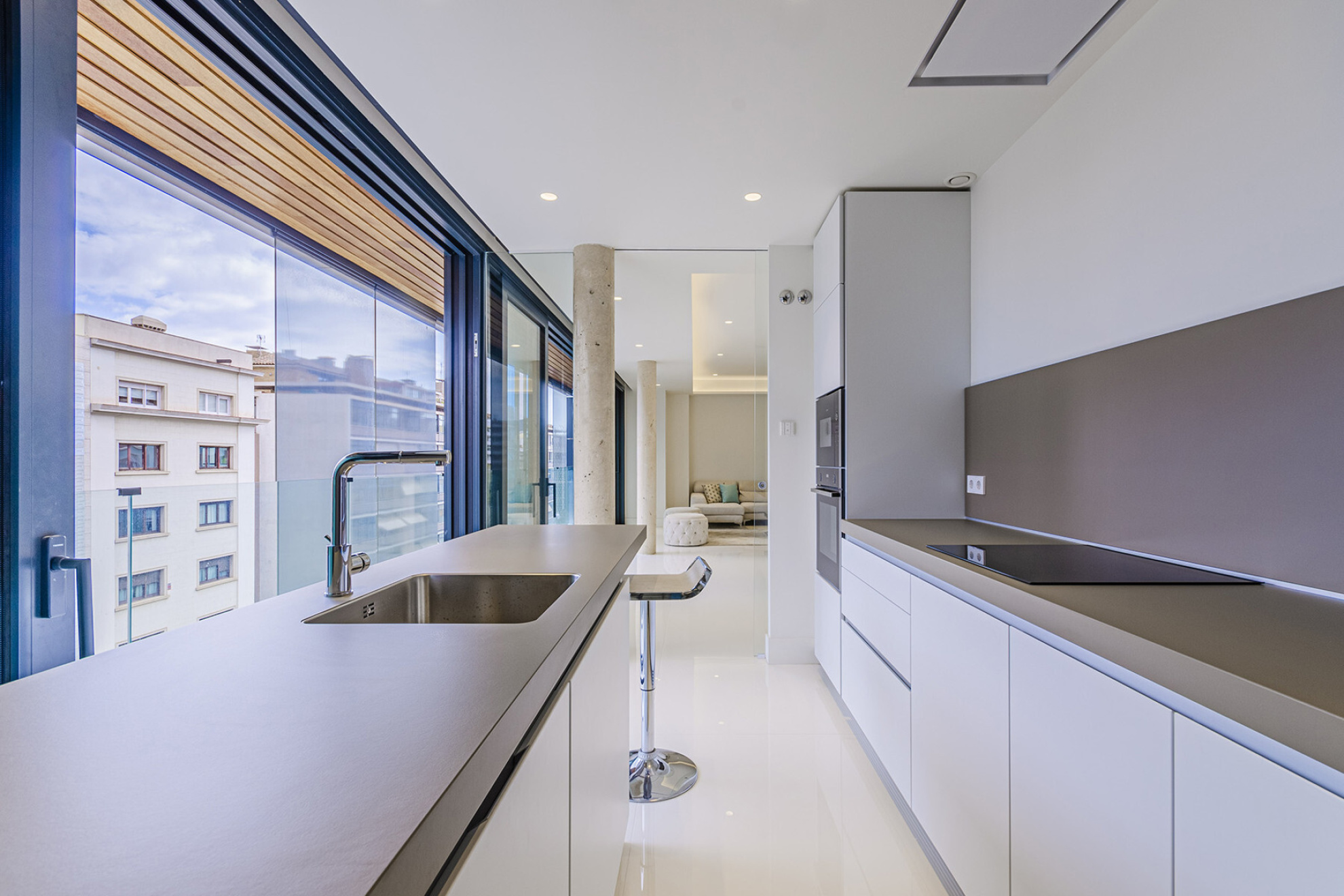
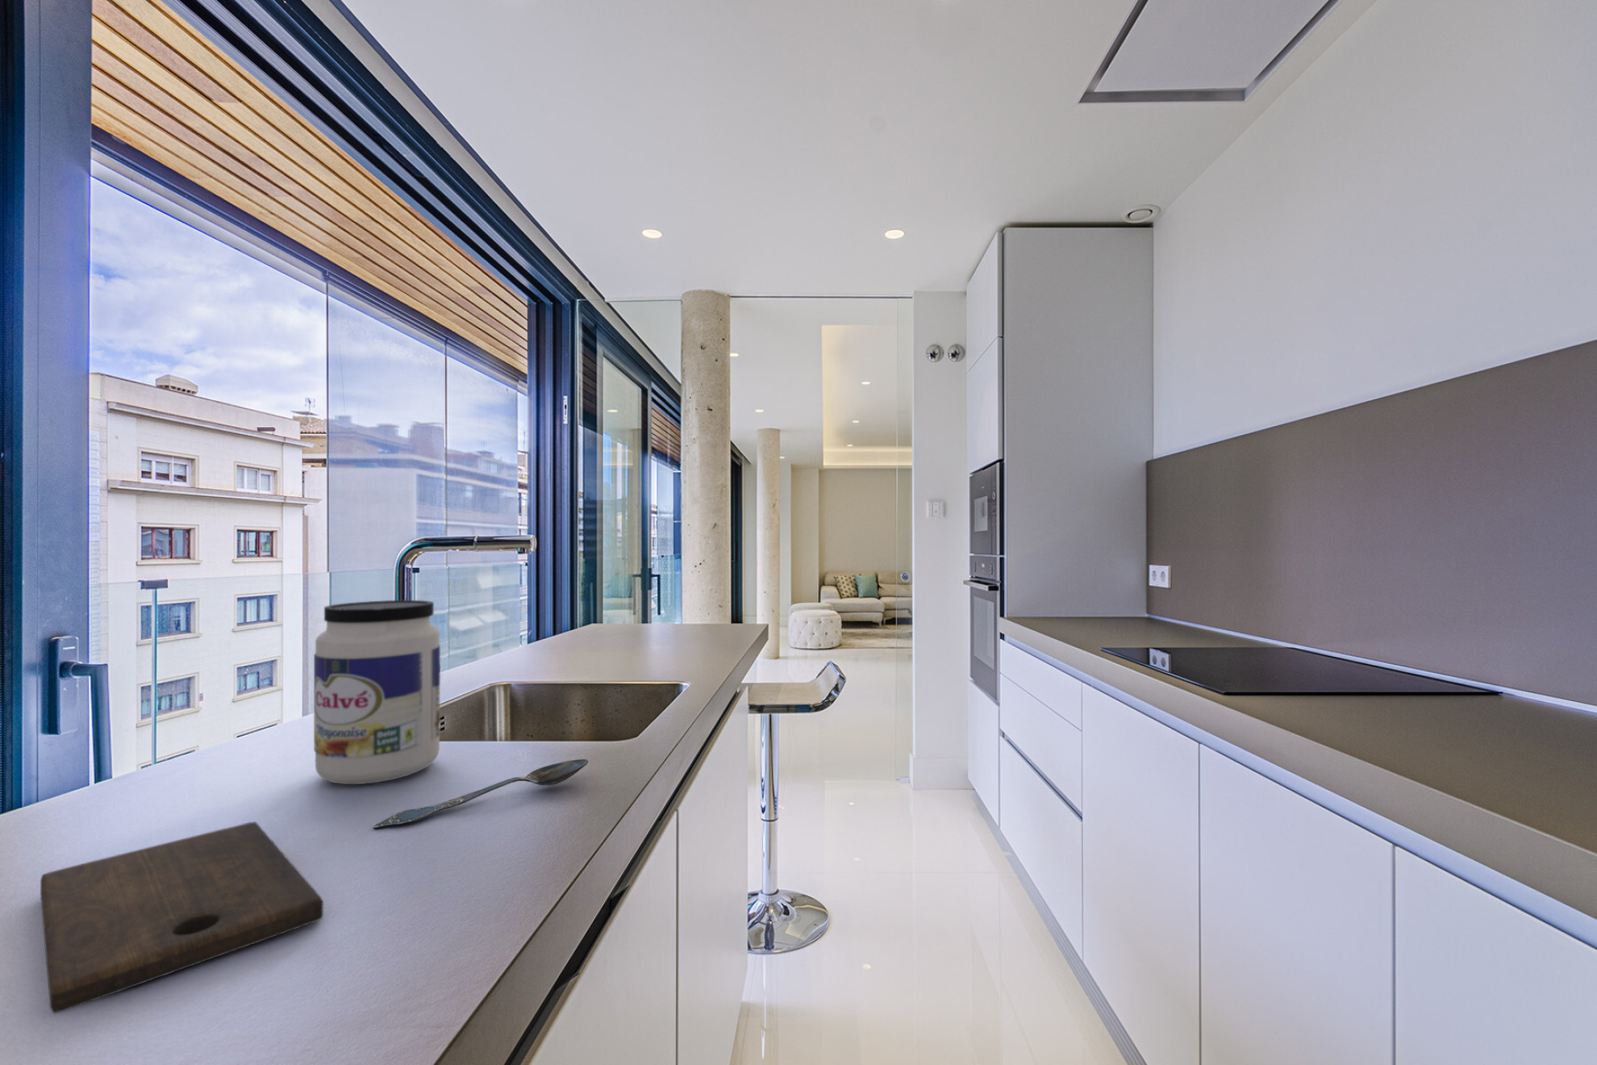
+ jar [313,599,441,784]
+ spoon [373,758,589,830]
+ cutting board [39,821,324,1014]
